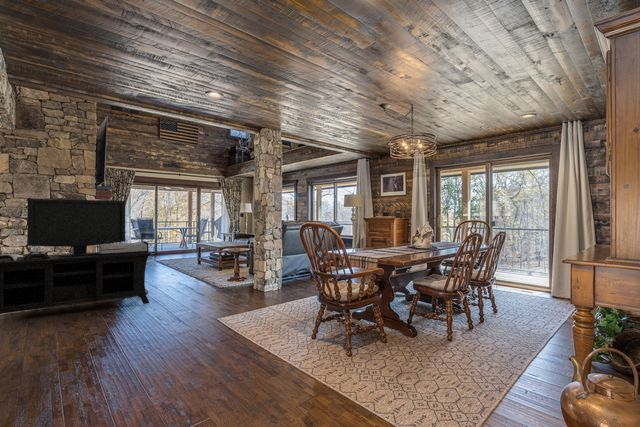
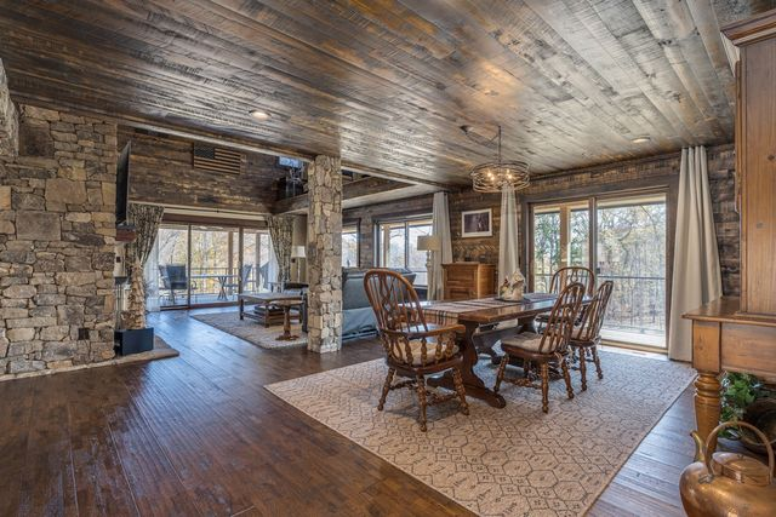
- media console [0,198,153,315]
